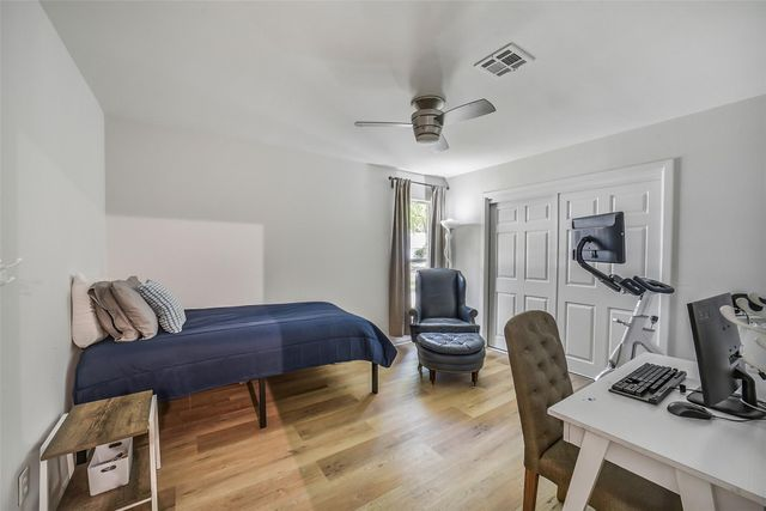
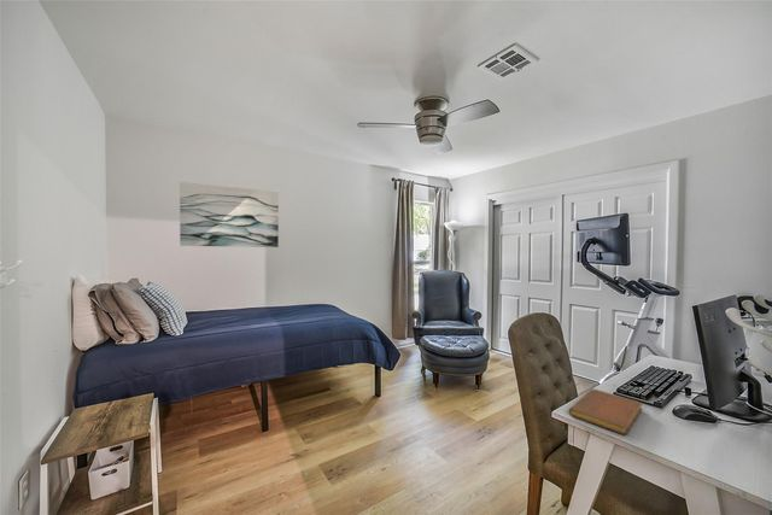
+ notebook [568,387,644,435]
+ wall art [179,181,280,248]
